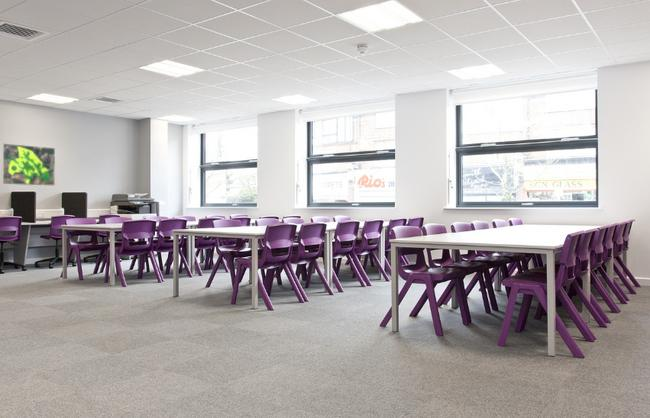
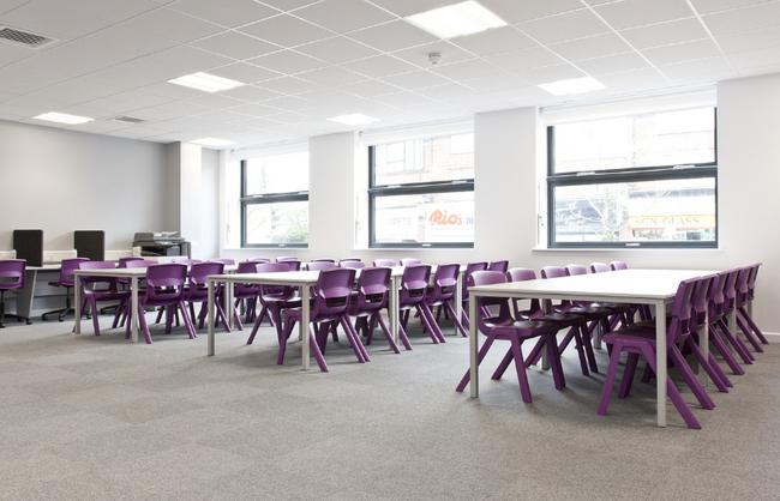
- map [2,143,56,186]
